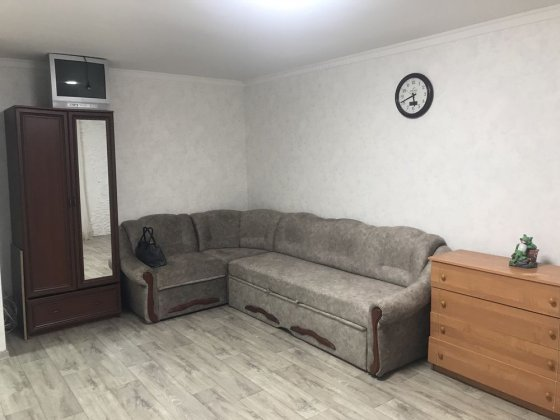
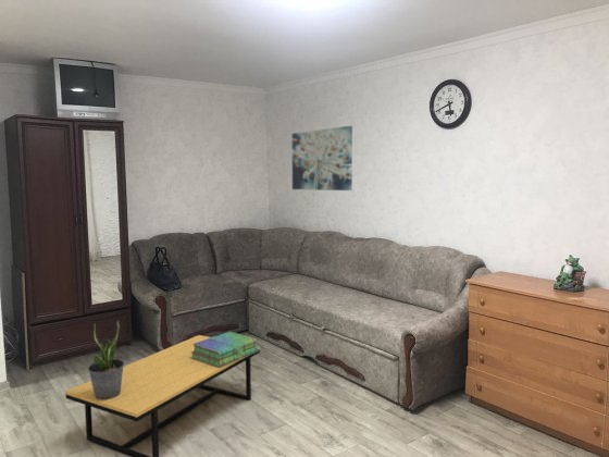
+ coffee table [64,334,261,457]
+ potted plant [87,320,125,400]
+ stack of books [191,331,260,368]
+ wall art [291,125,353,192]
